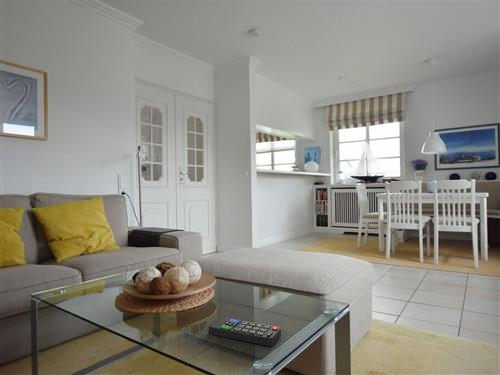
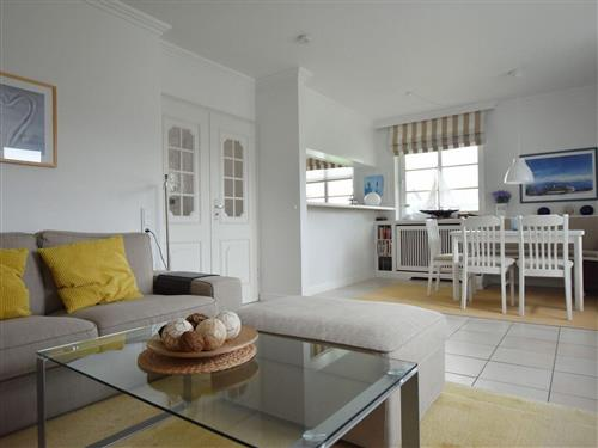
- remote control [207,316,282,347]
